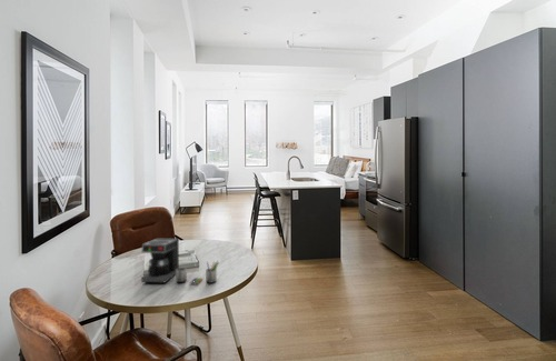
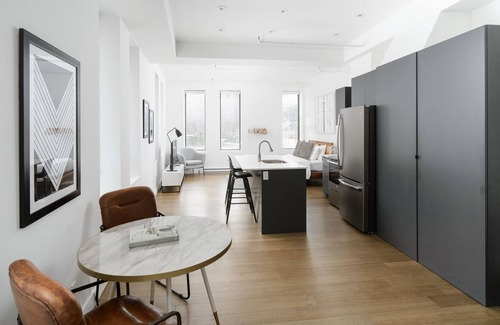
- coffee maker [140,238,220,285]
